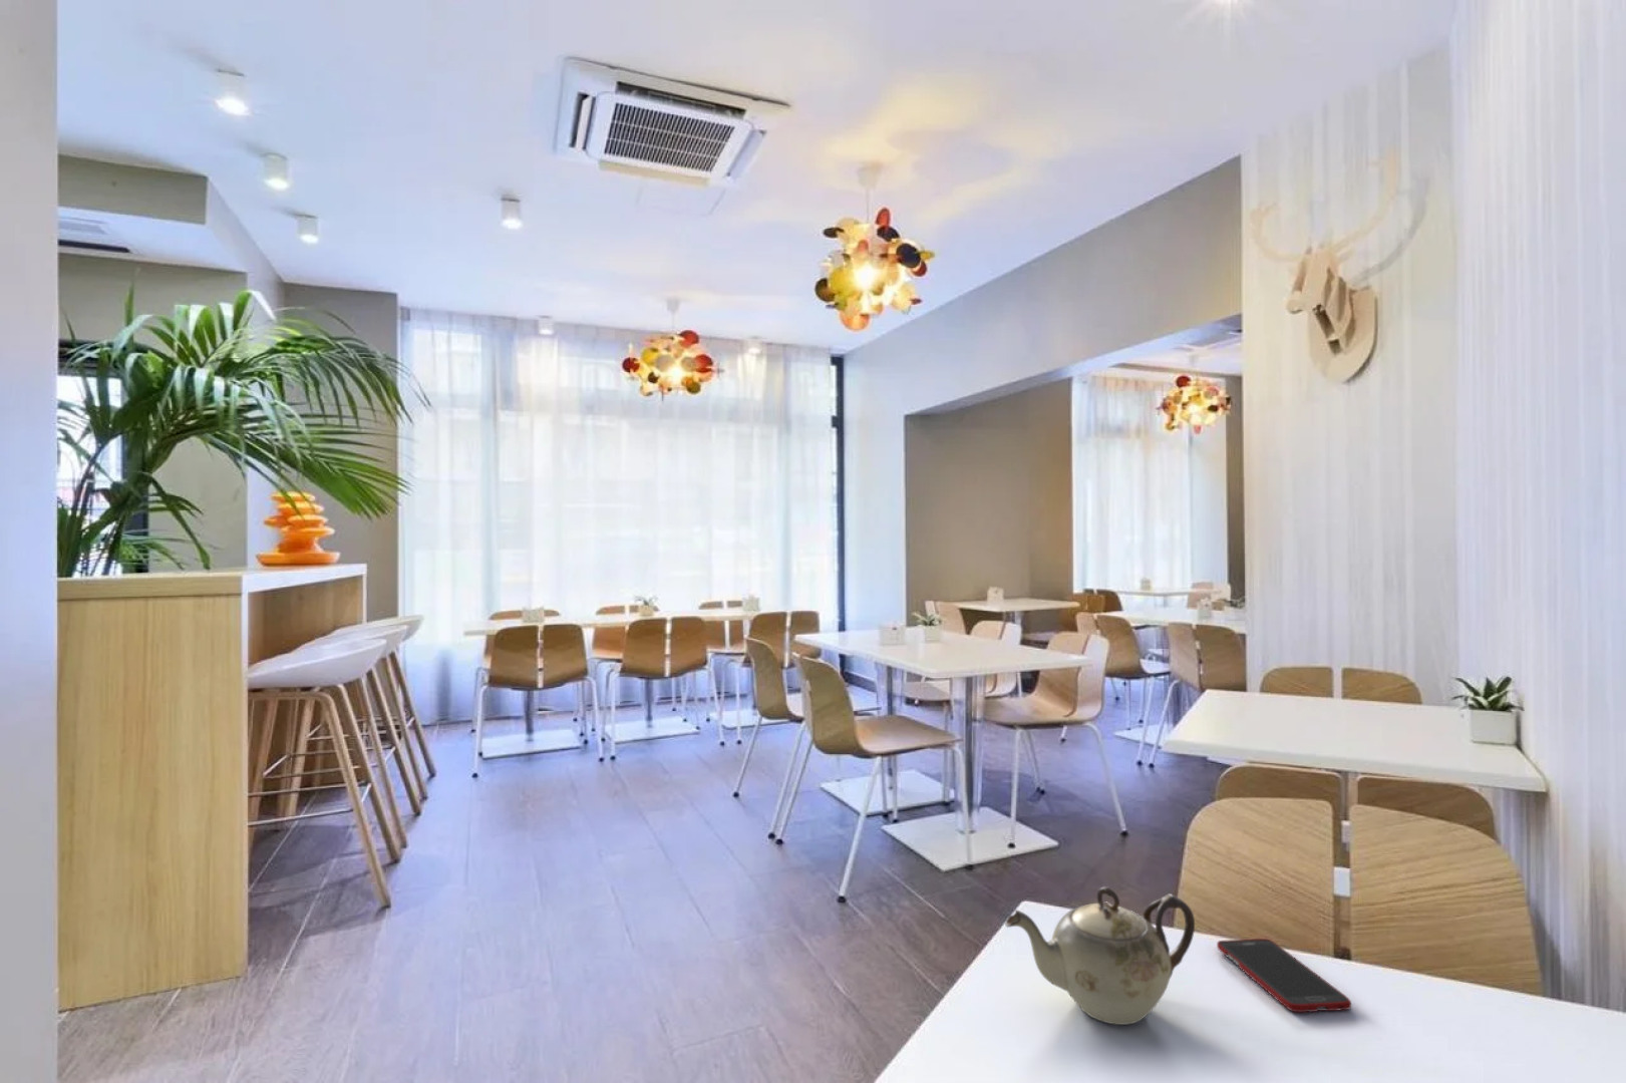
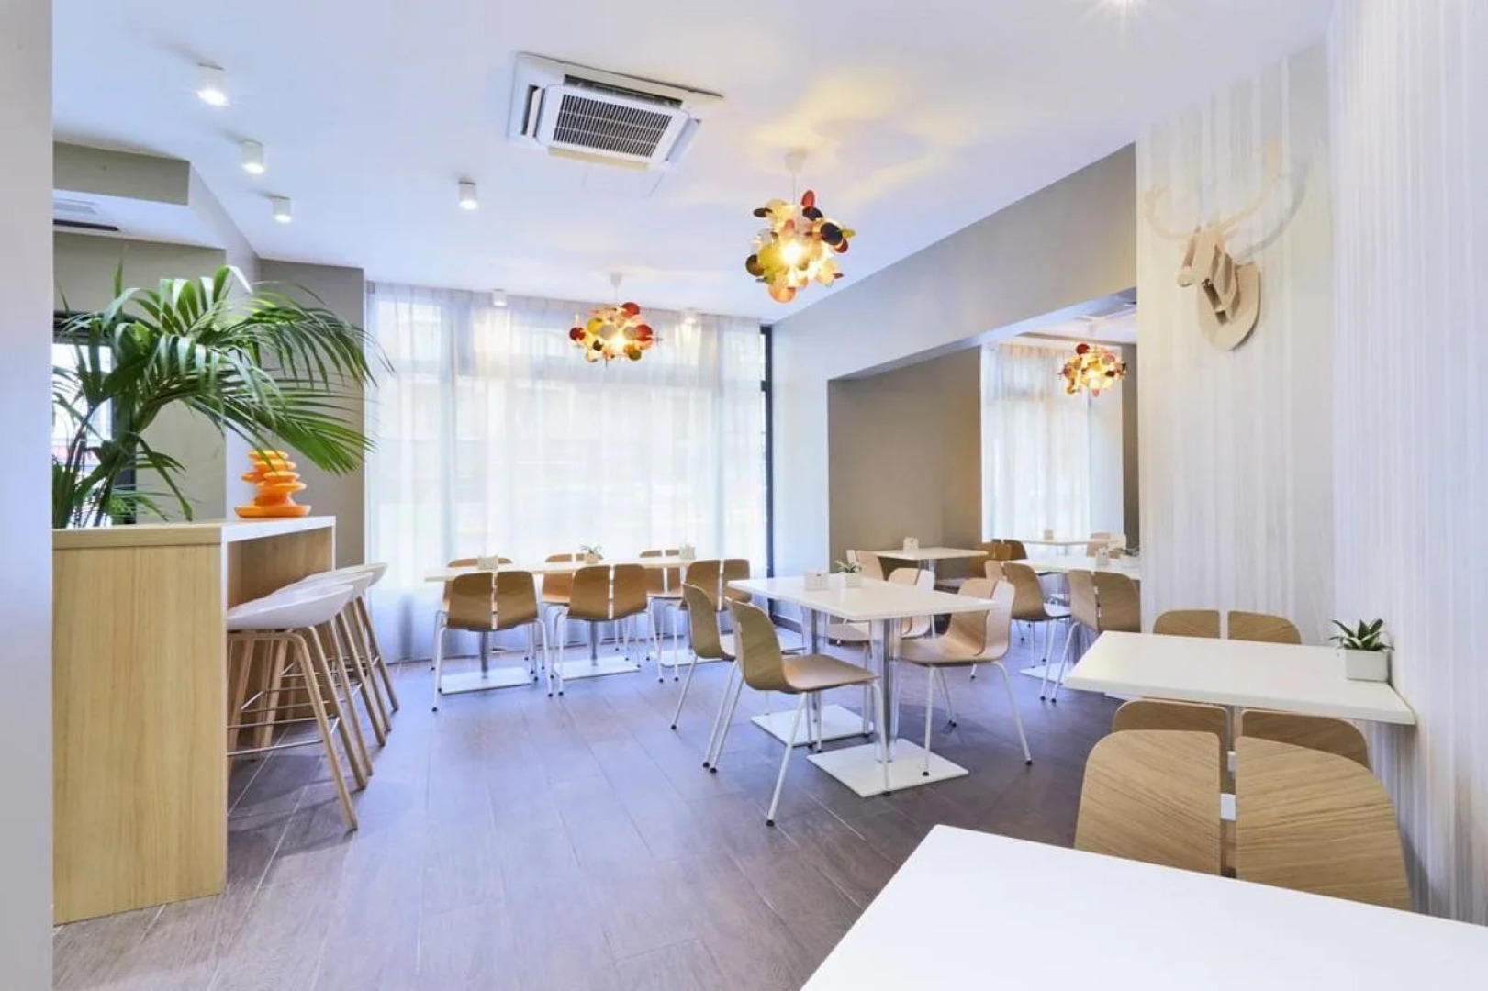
- cell phone [1216,938,1352,1013]
- teapot [1005,886,1196,1026]
